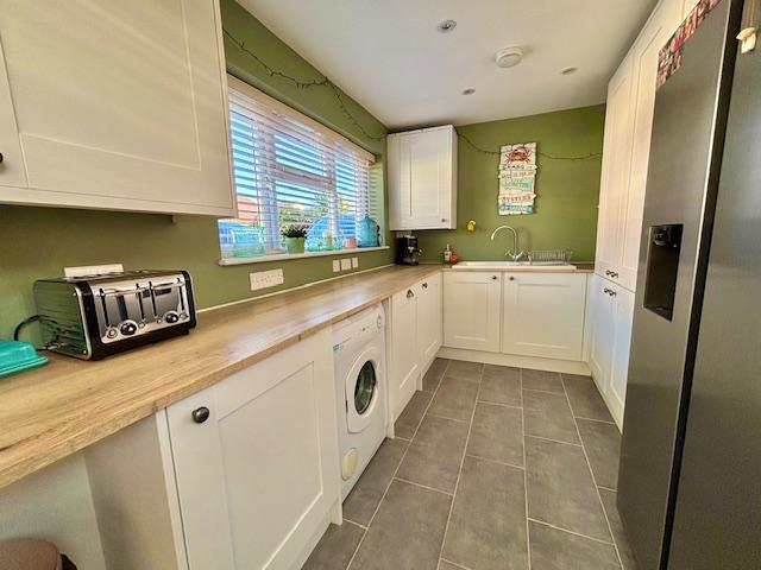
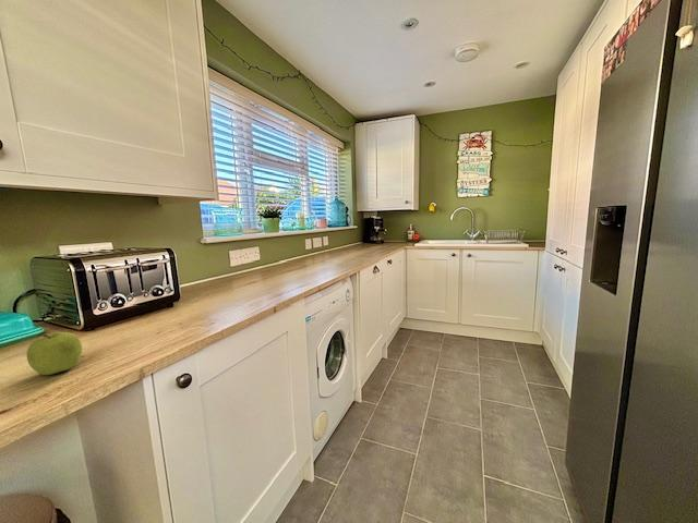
+ fruit [26,331,83,376]
